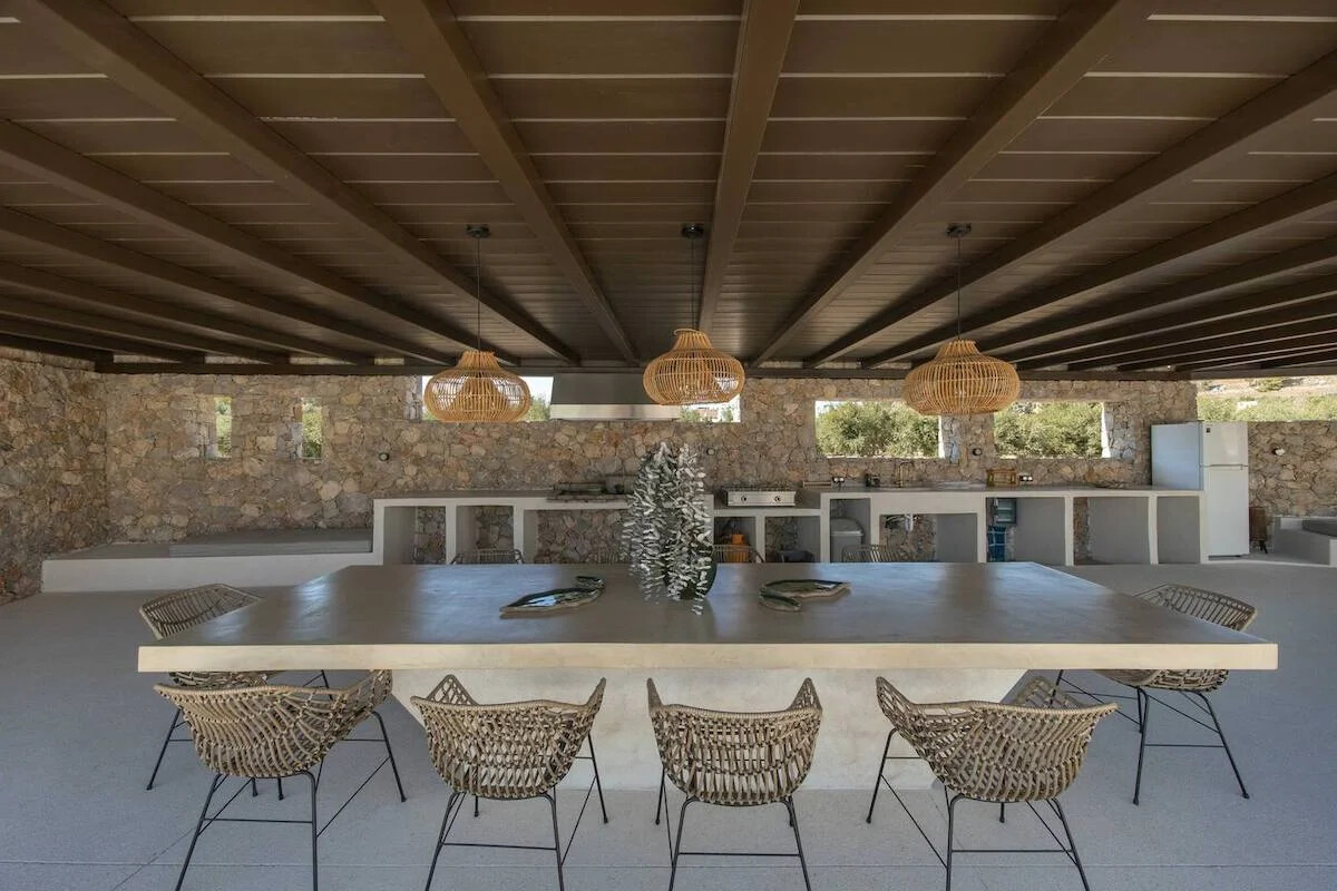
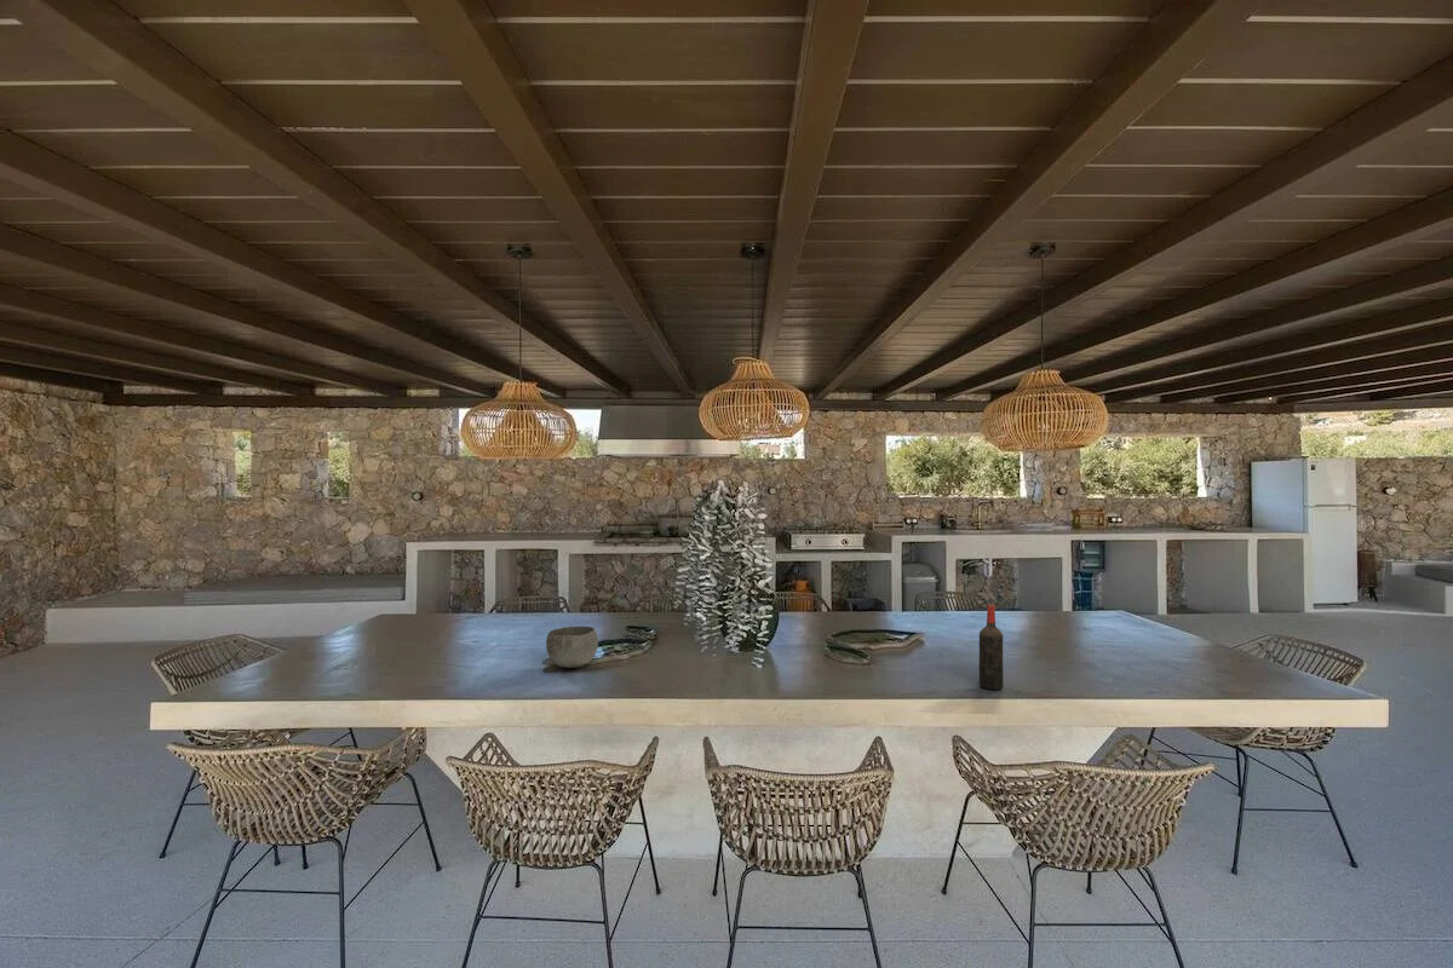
+ wine bottle [978,603,1004,691]
+ bowl [545,626,599,669]
